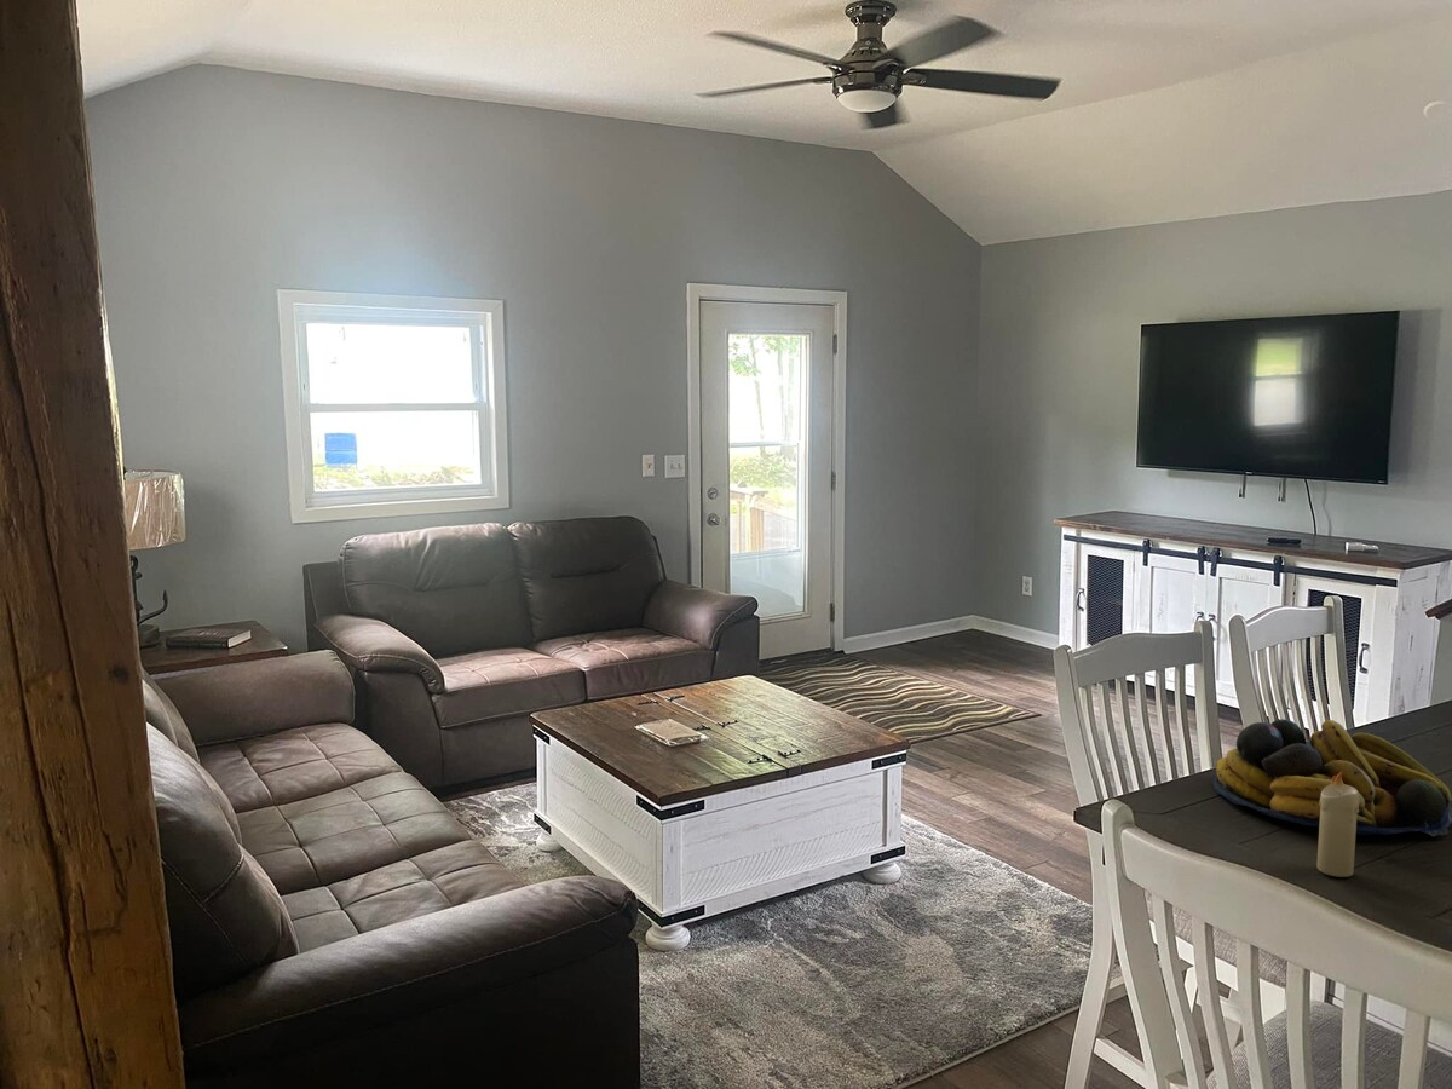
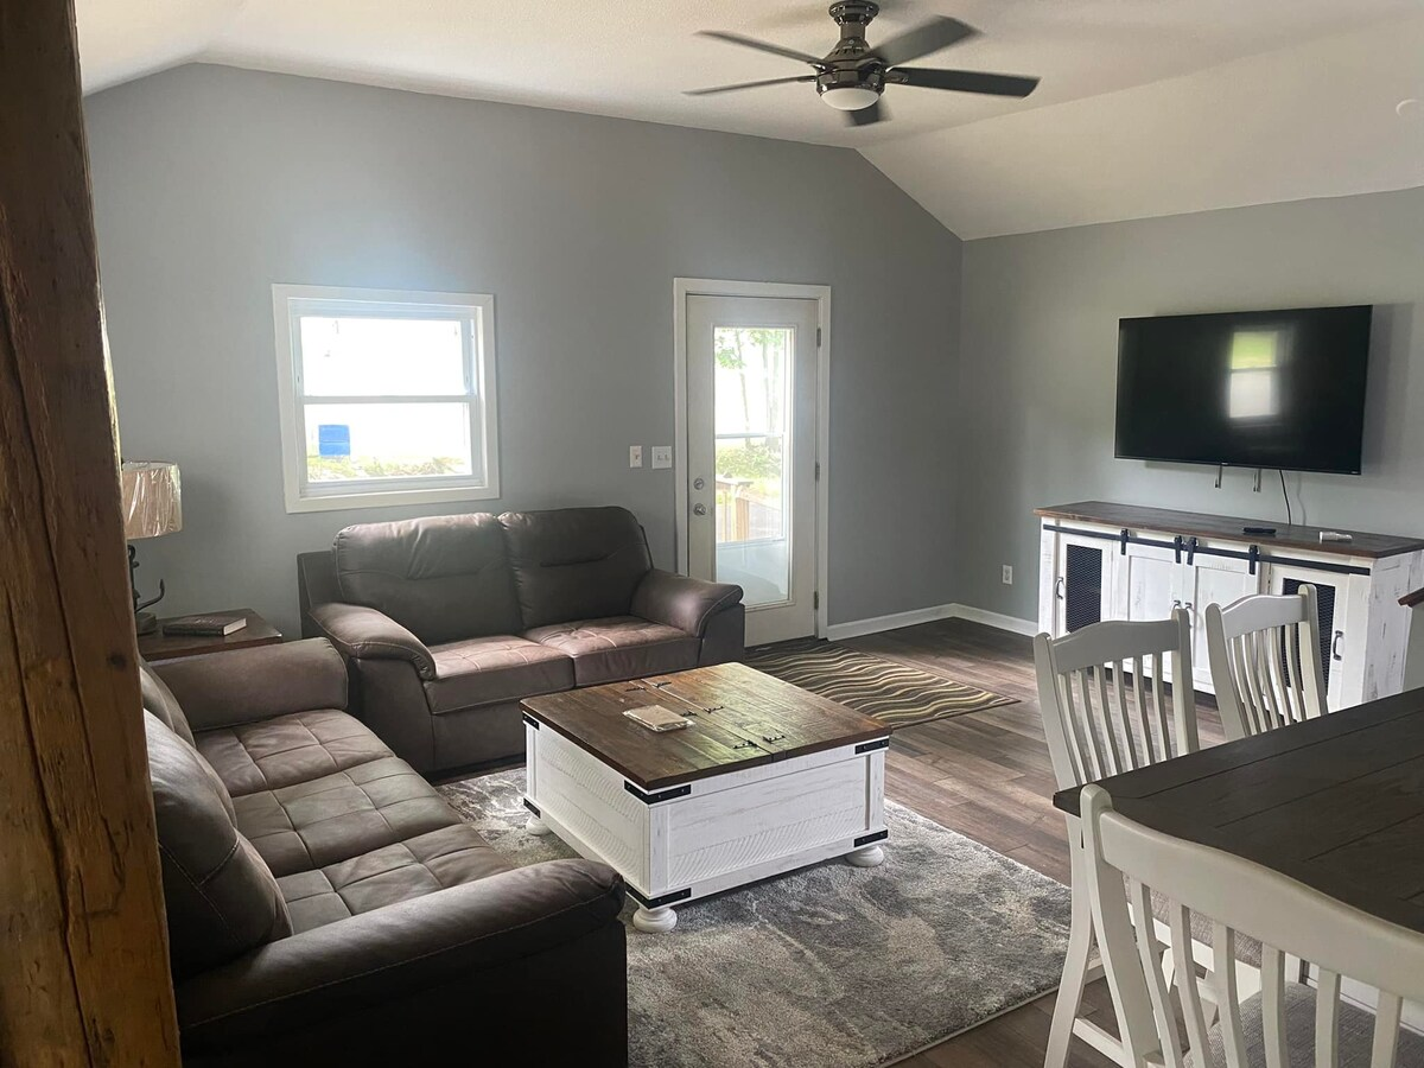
- candle [1315,771,1360,878]
- fruit bowl [1212,718,1452,837]
